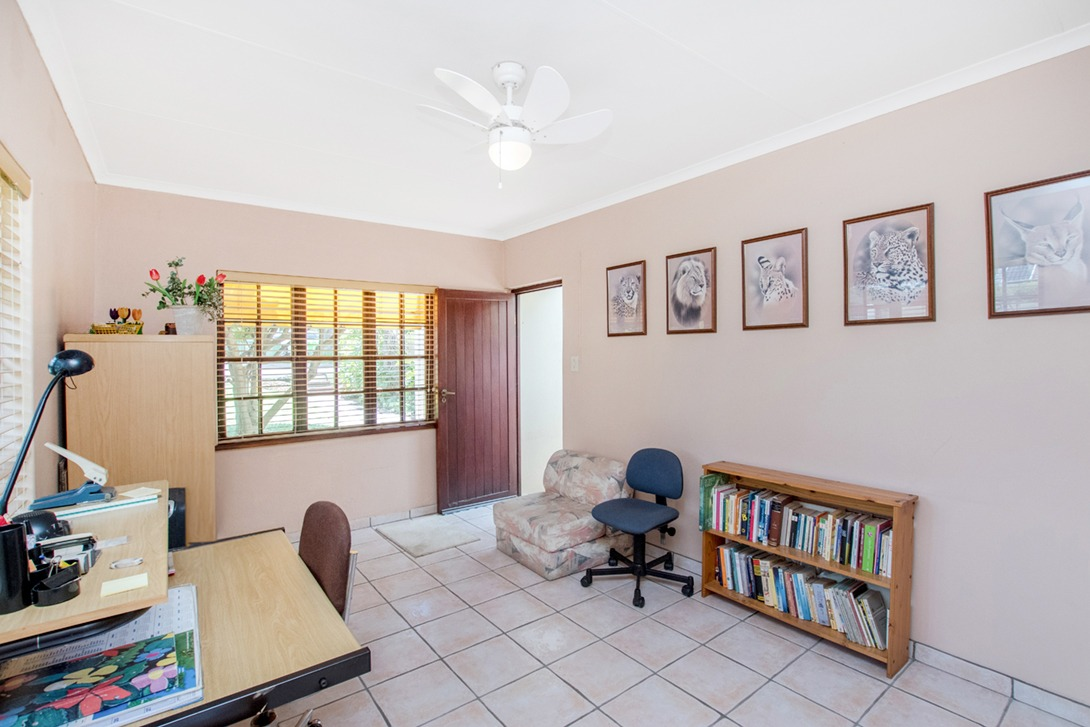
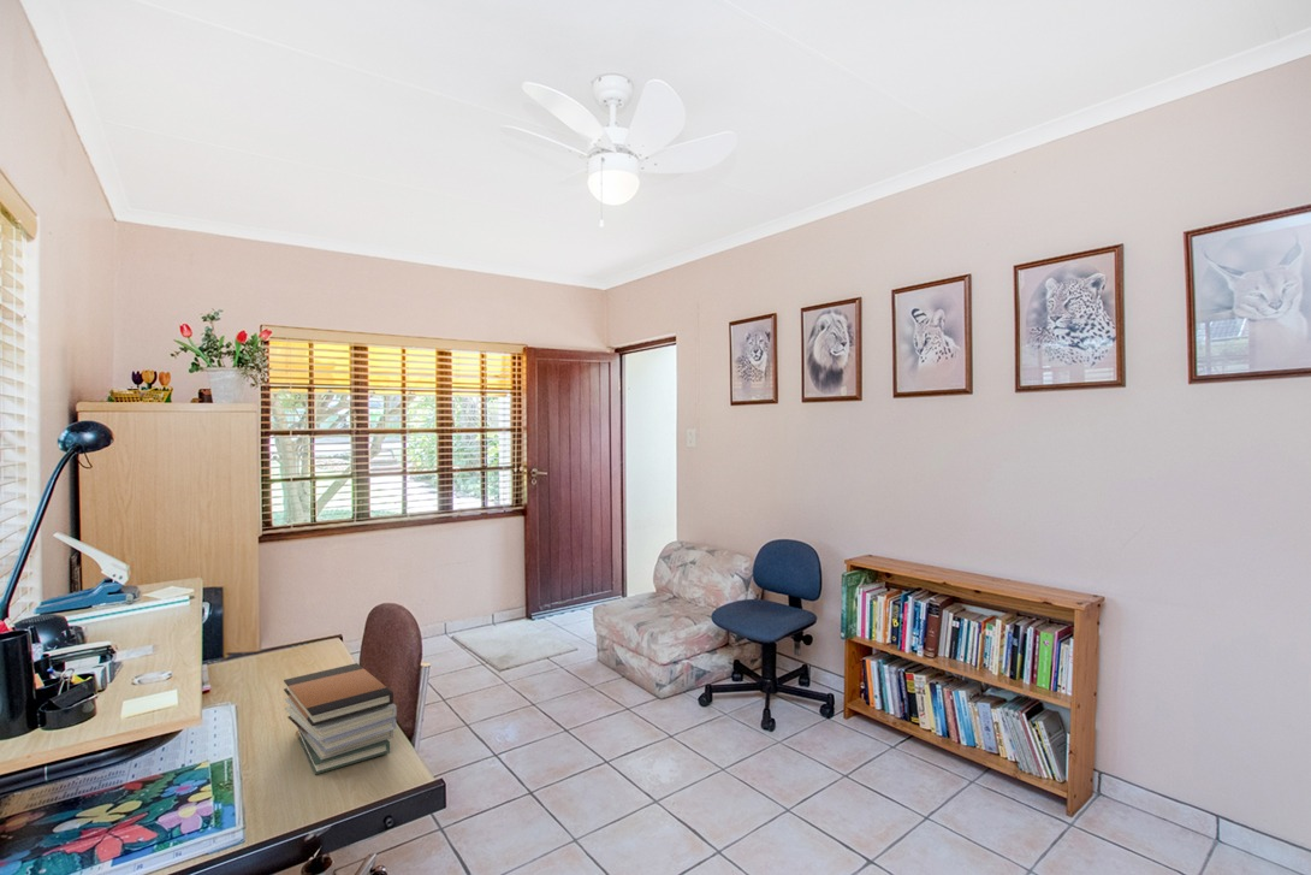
+ book stack [283,662,398,776]
